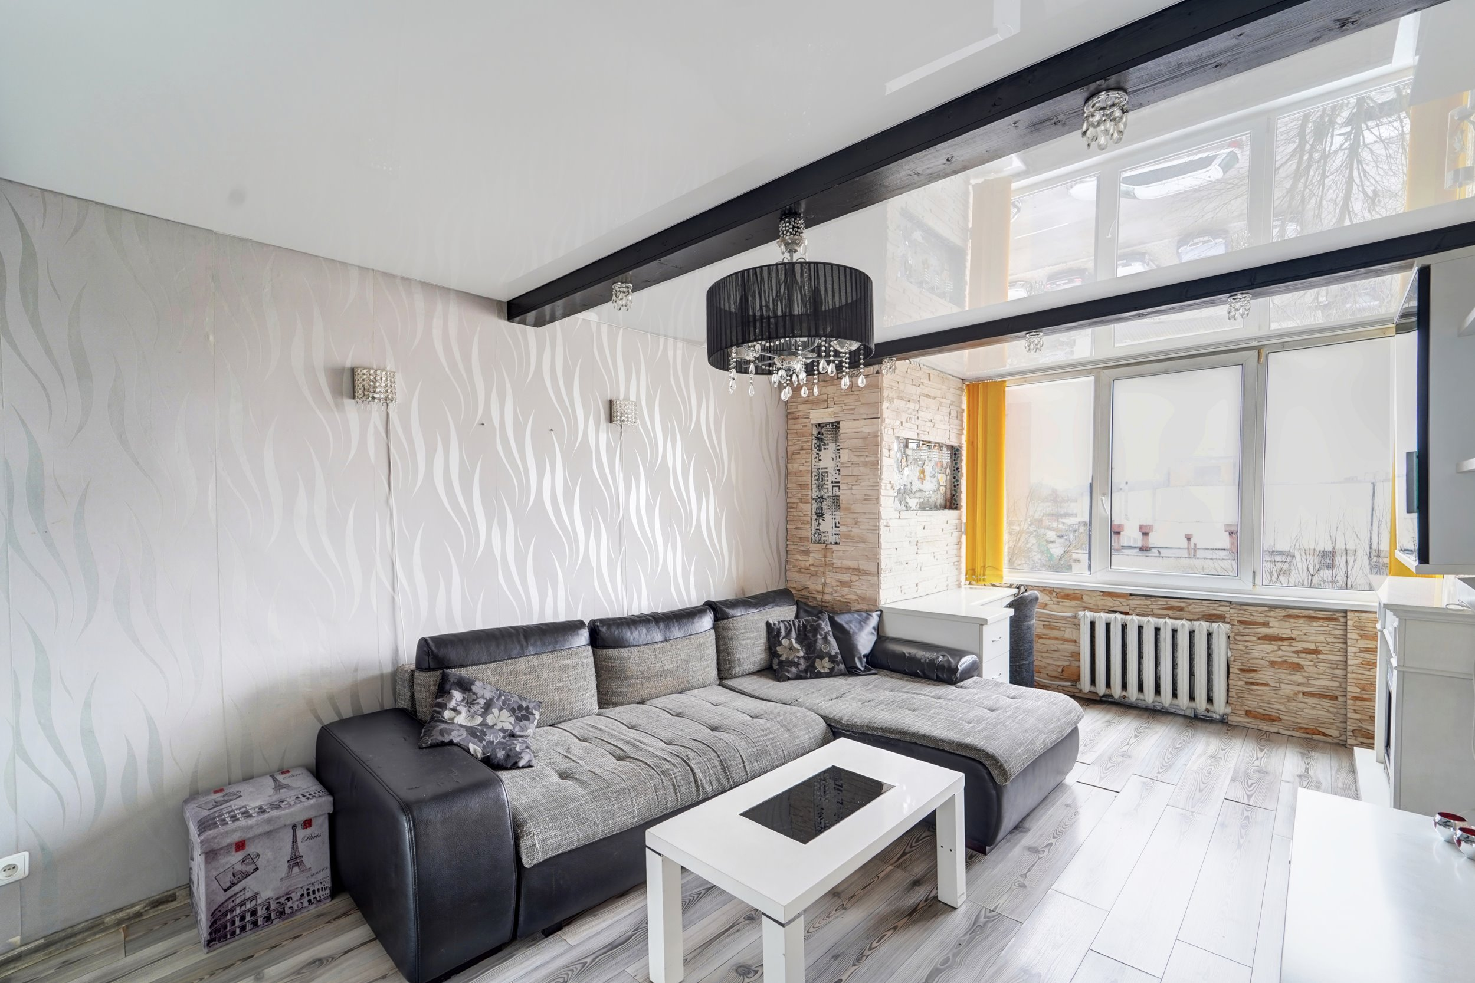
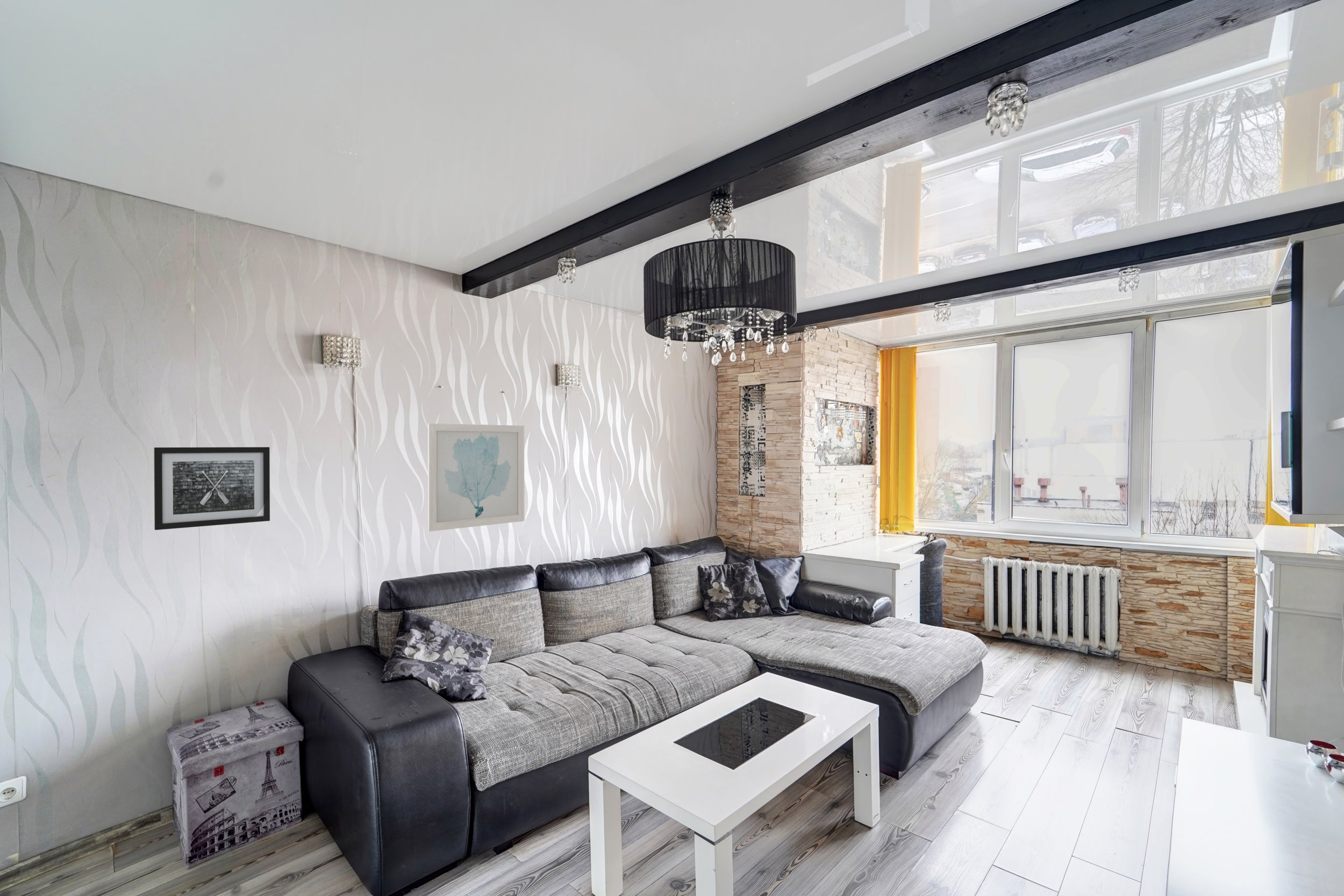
+ wall art [427,422,525,532]
+ wall art [154,447,270,531]
